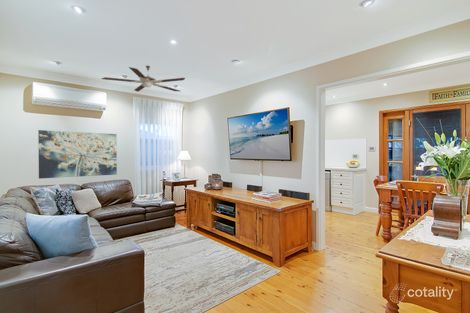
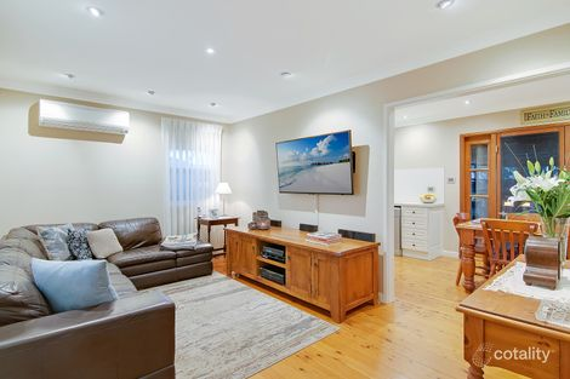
- wall art [37,129,118,180]
- ceiling fan [101,65,186,93]
